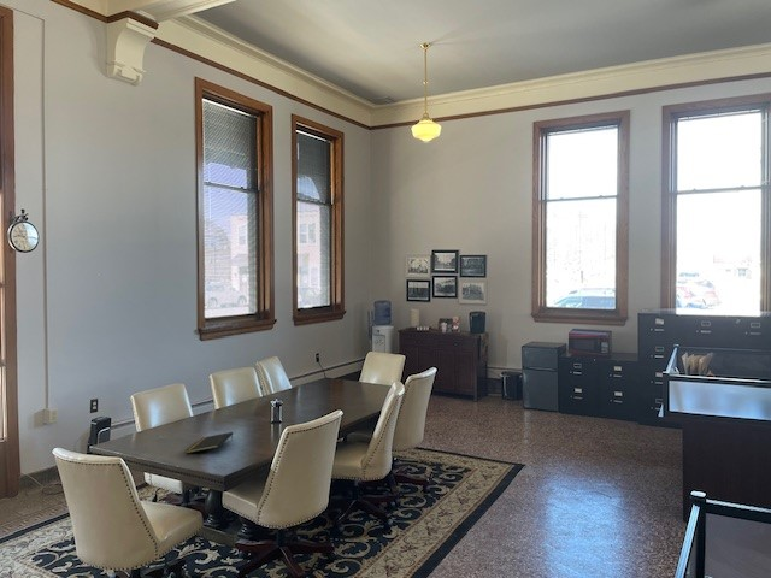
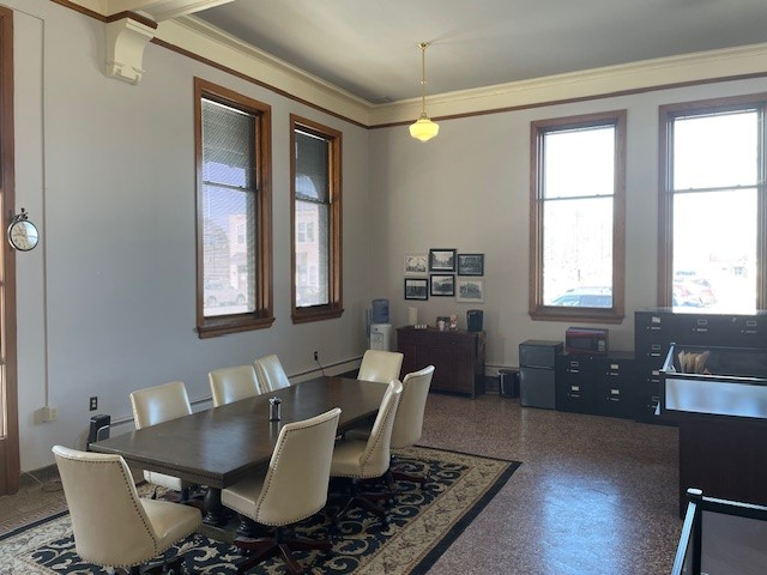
- notepad [186,431,234,454]
